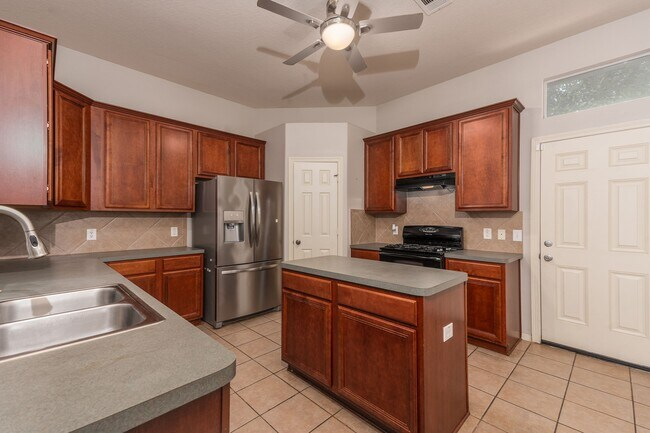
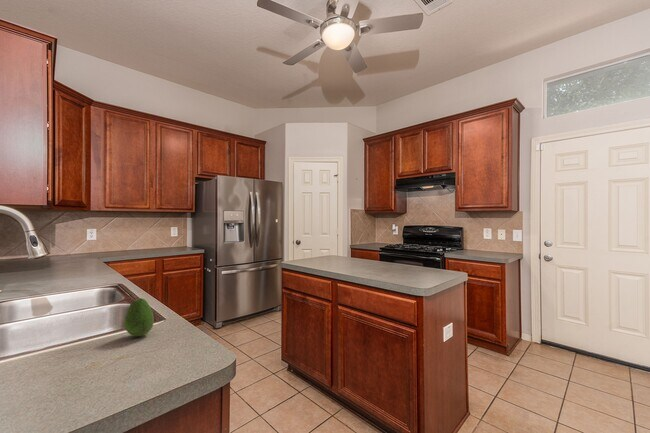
+ fruit [124,297,155,337]
